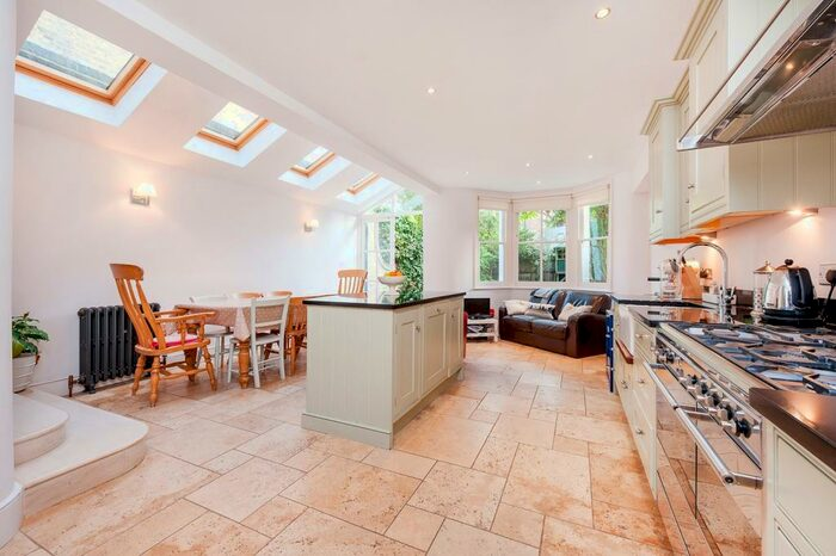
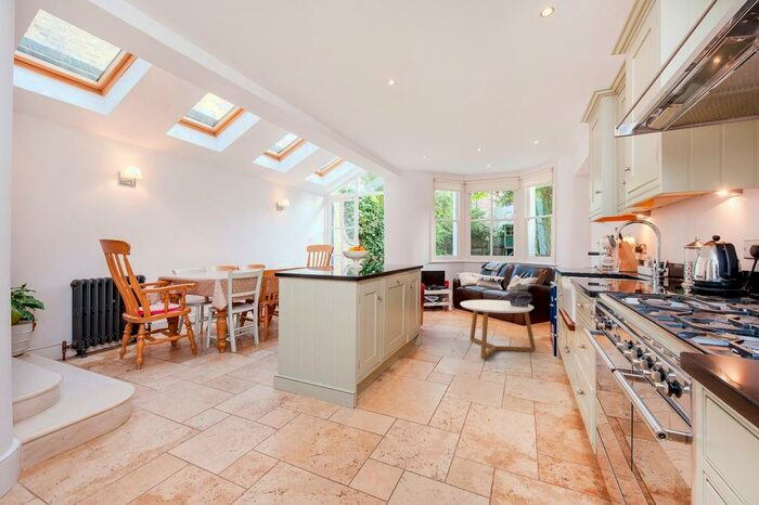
+ coffee table [459,299,537,360]
+ decorative container [505,283,533,307]
